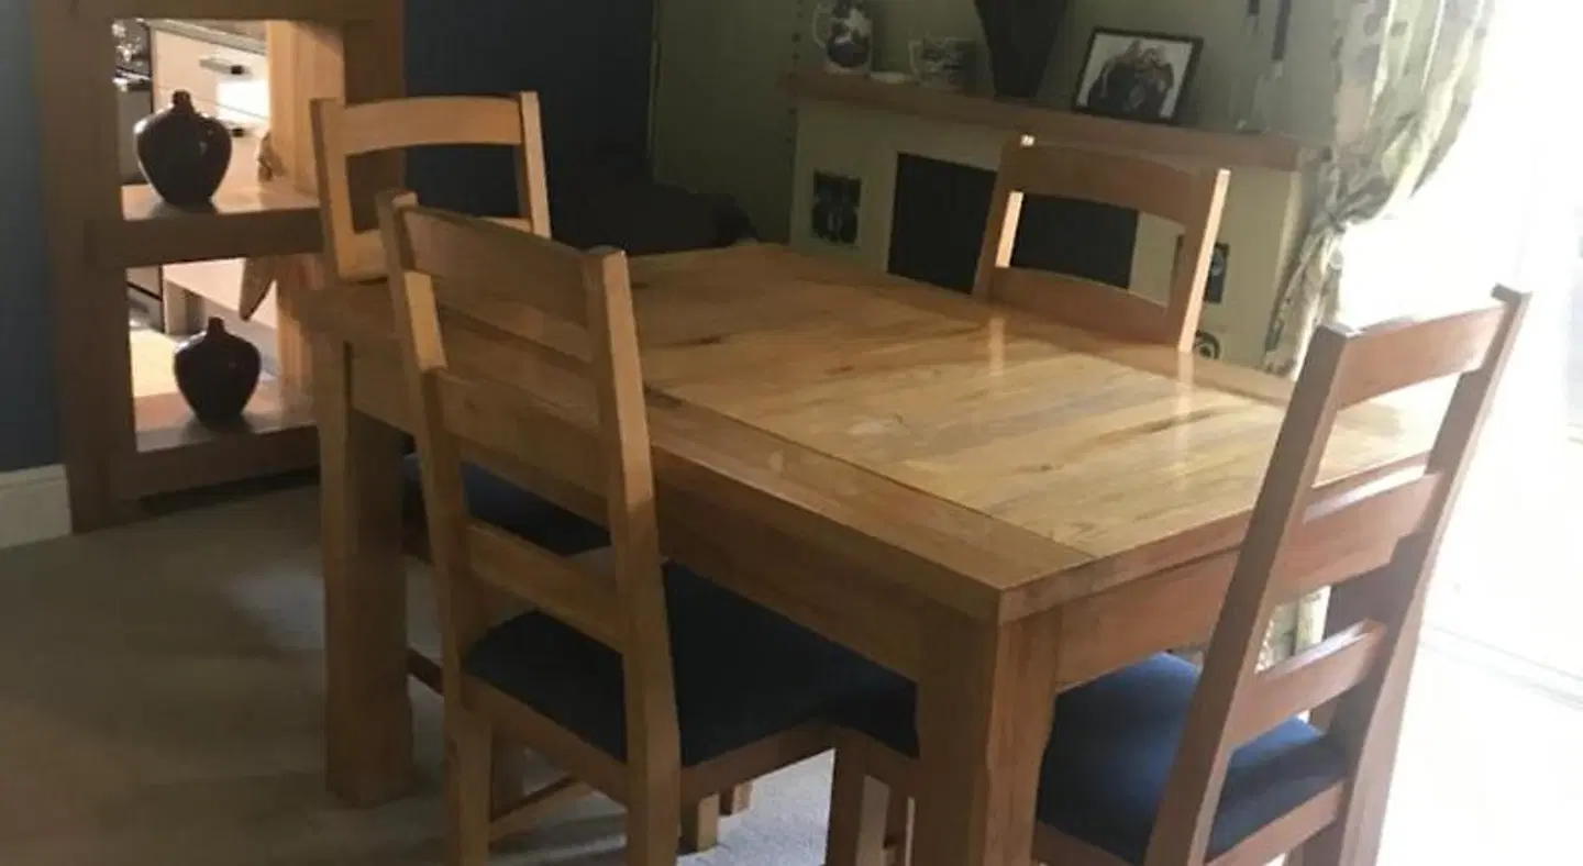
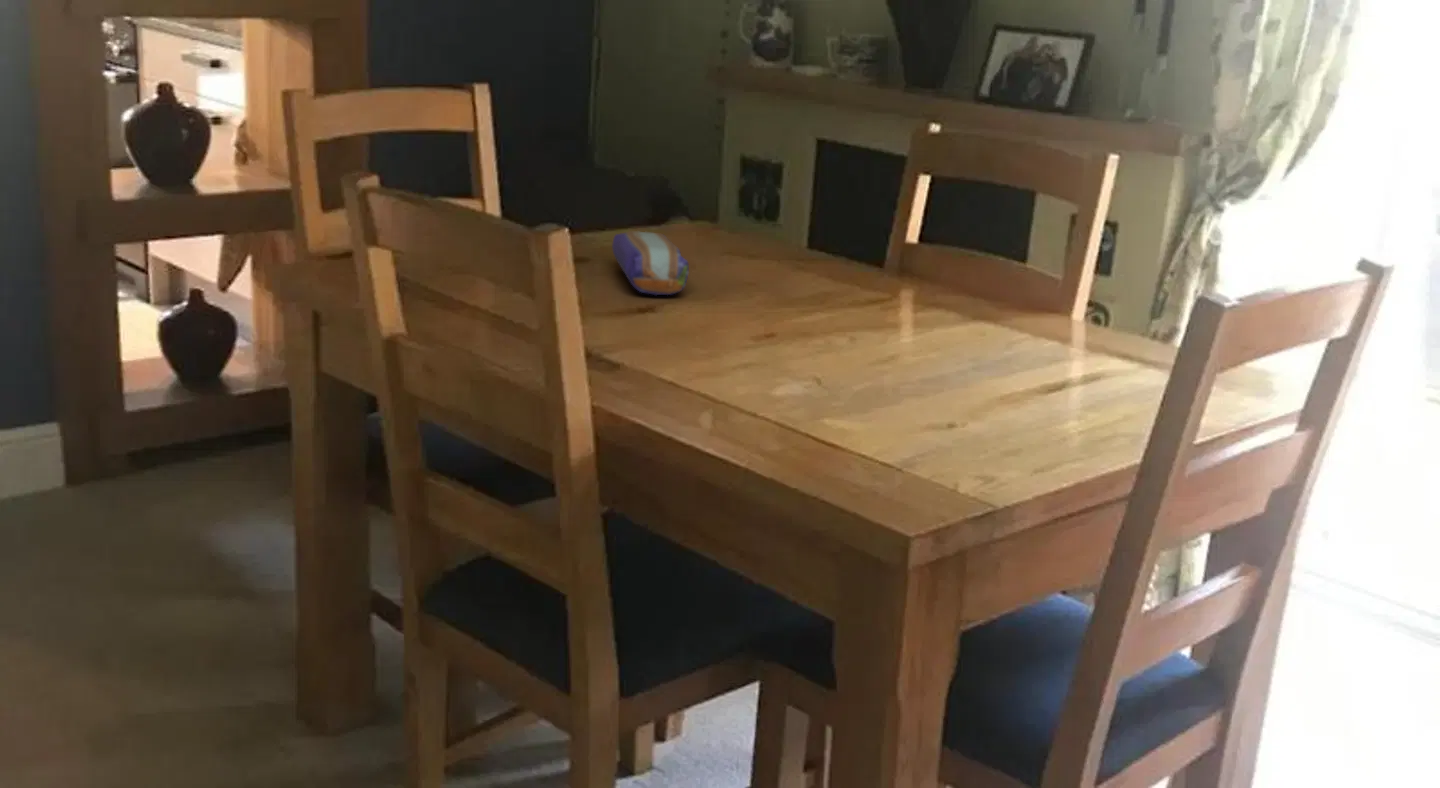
+ pencil case [611,230,690,296]
